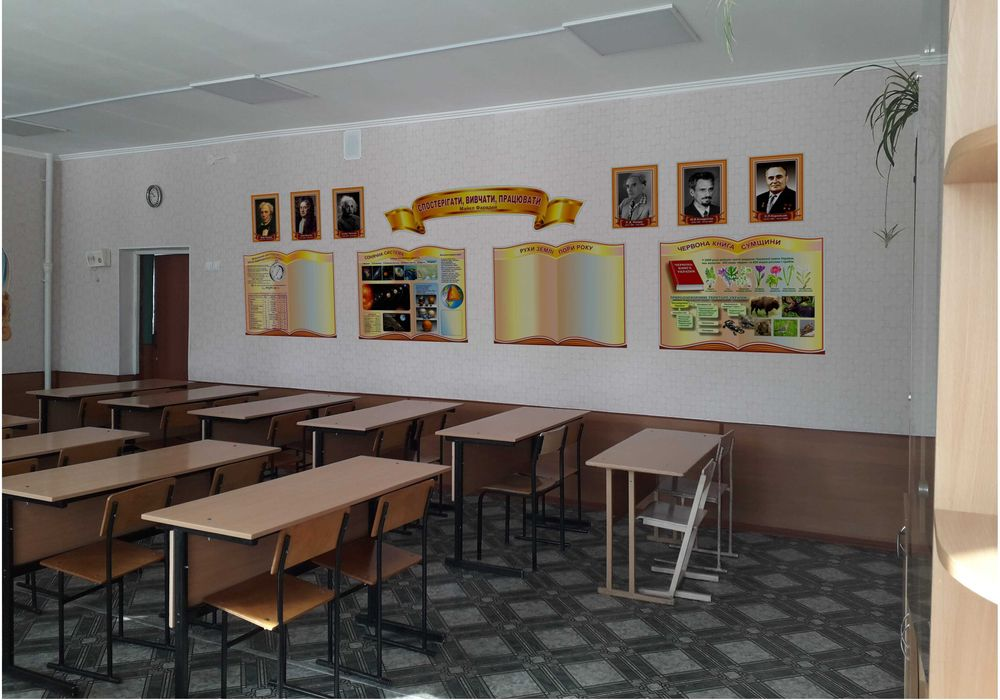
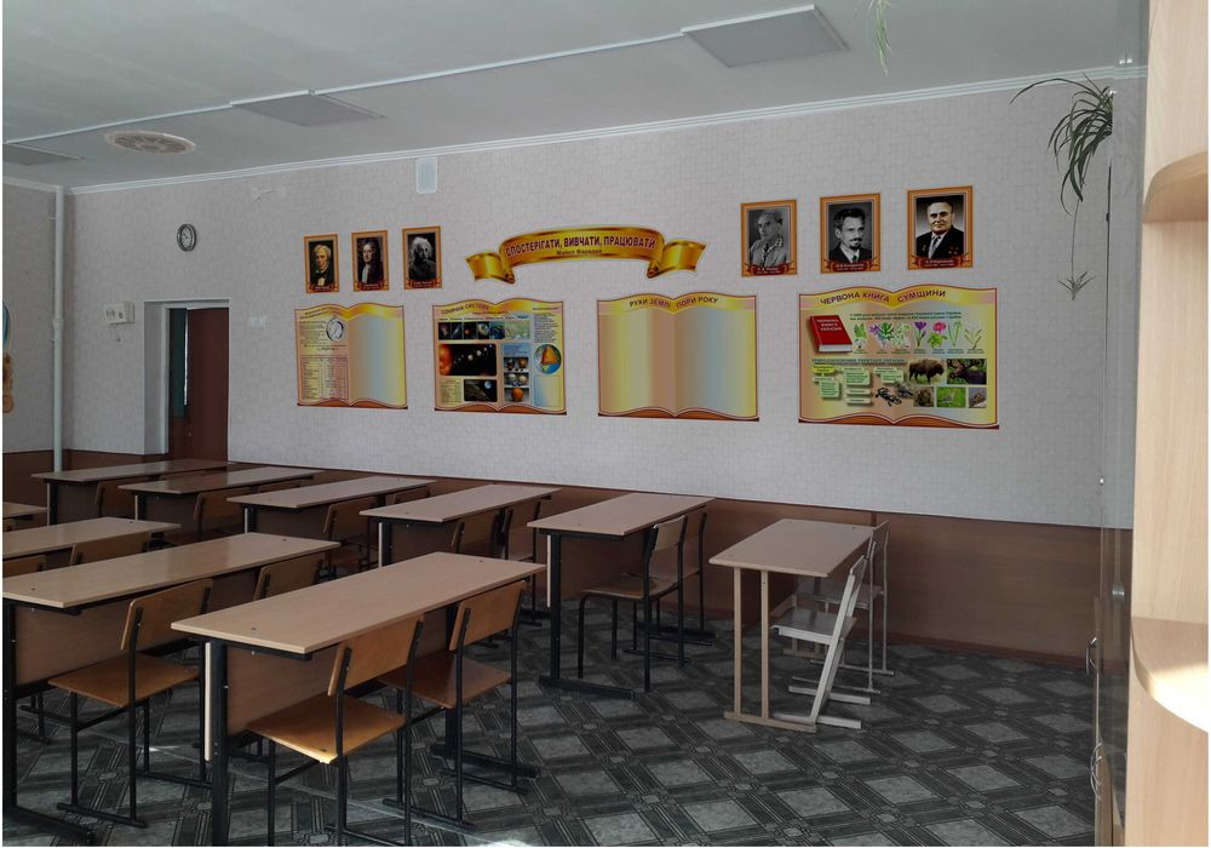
+ ceiling vent [103,130,197,155]
